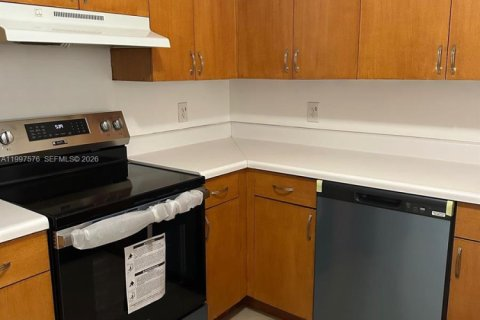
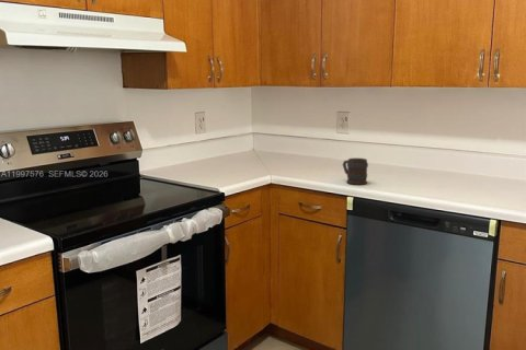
+ mug [342,158,369,186]
